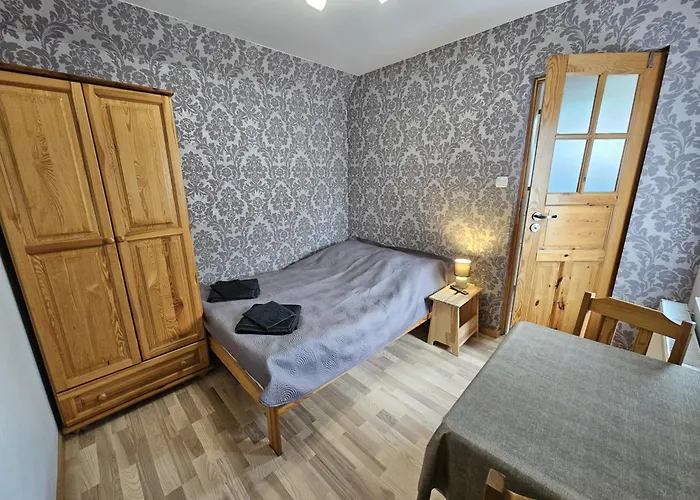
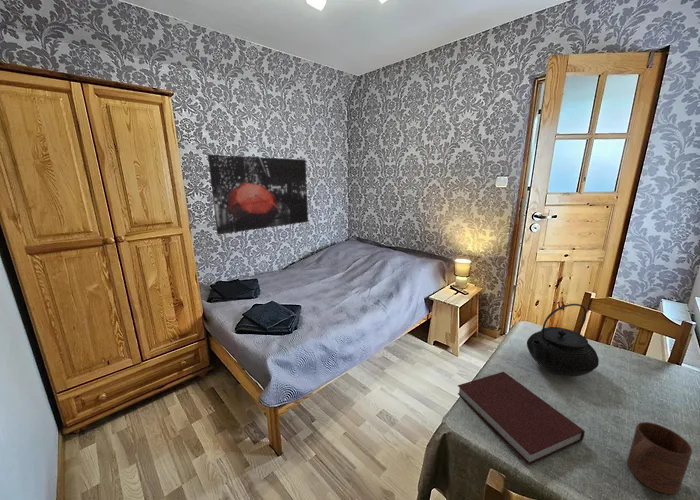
+ notebook [457,371,586,466]
+ teapot [526,303,600,377]
+ wall art [207,154,309,235]
+ cup [626,421,693,495]
